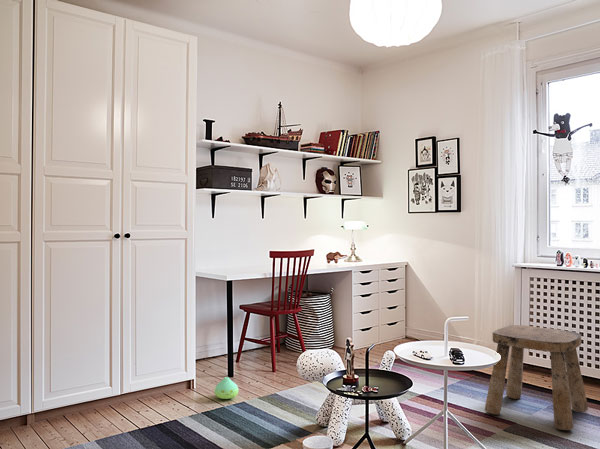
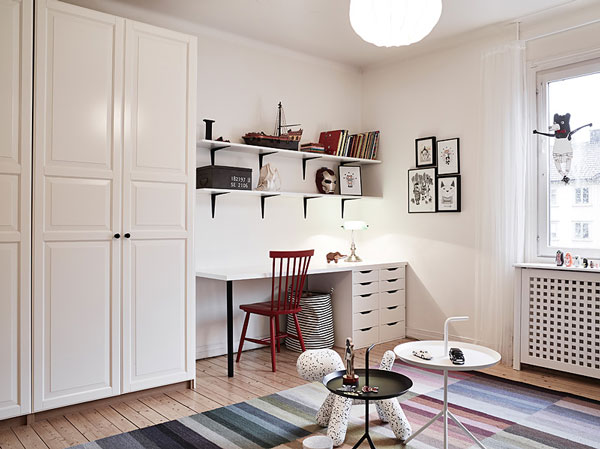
- stool [484,324,589,431]
- plush toy [213,376,239,400]
